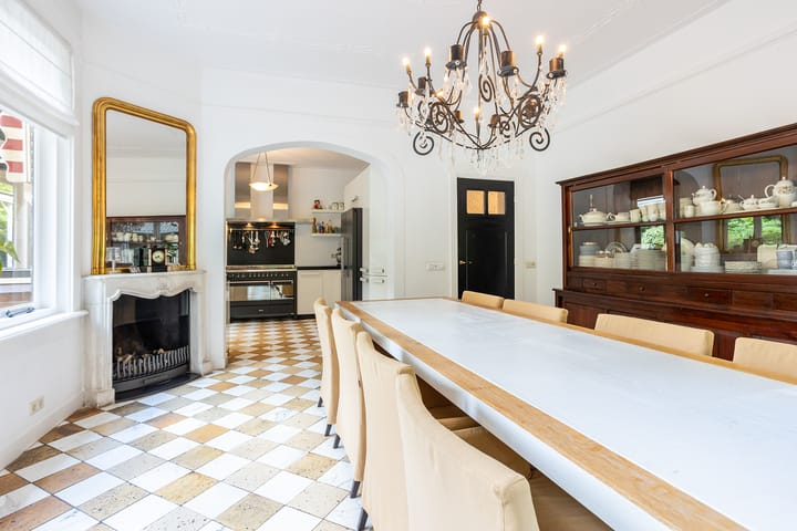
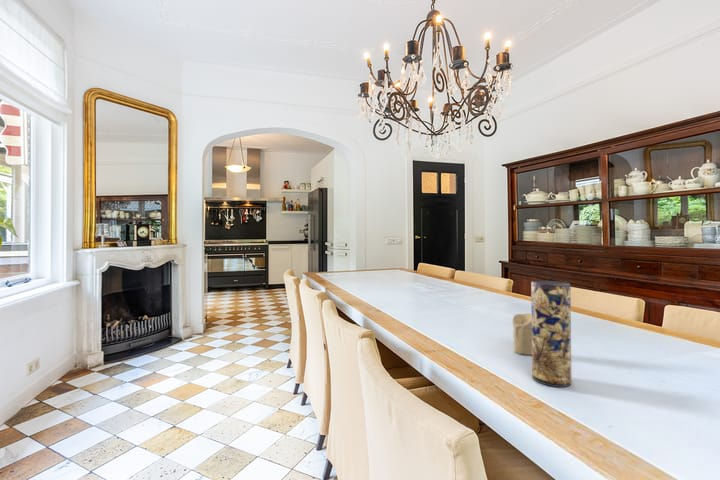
+ candle [512,313,532,356]
+ vase [530,280,573,388]
